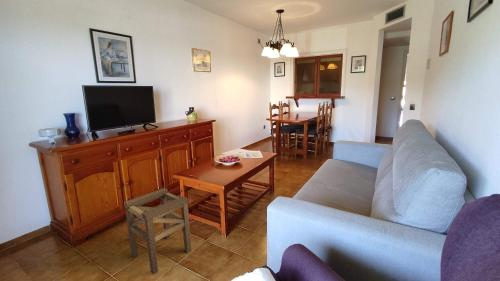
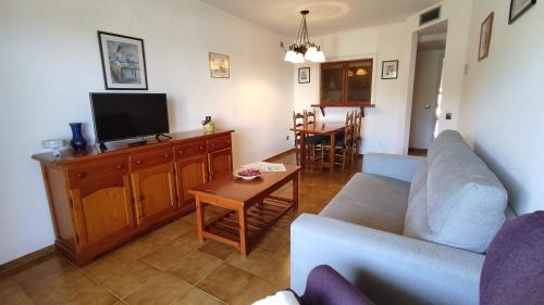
- stool [123,187,192,276]
